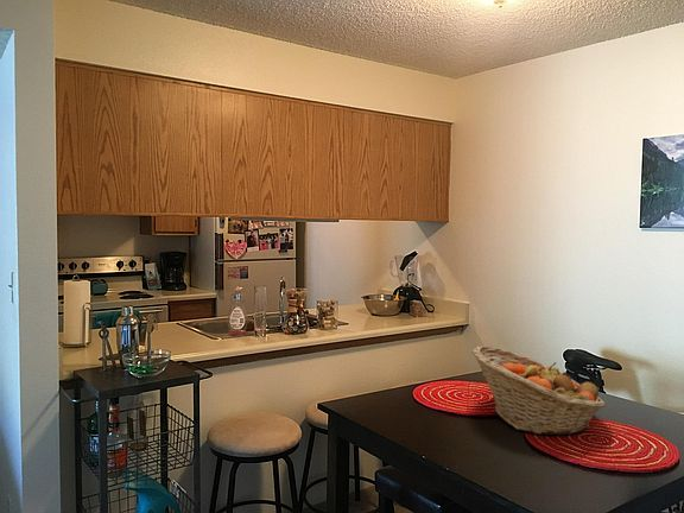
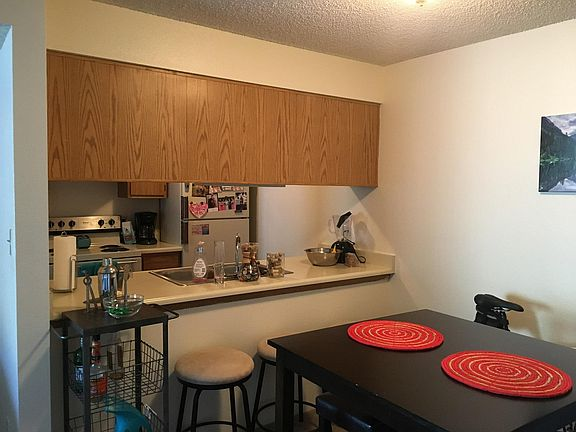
- fruit basket [471,344,607,436]
